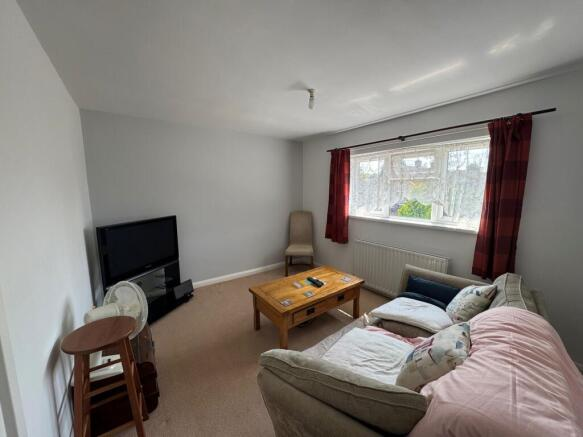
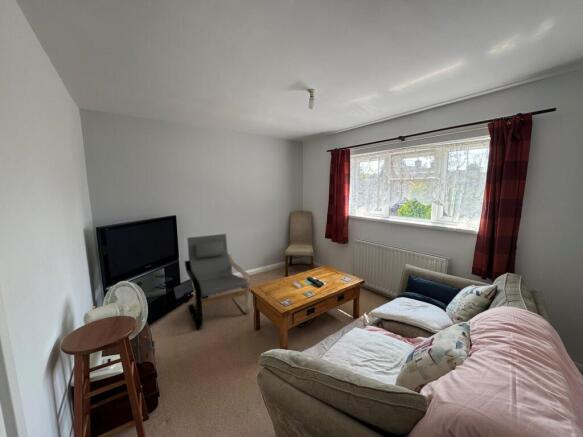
+ armchair [184,233,252,330]
